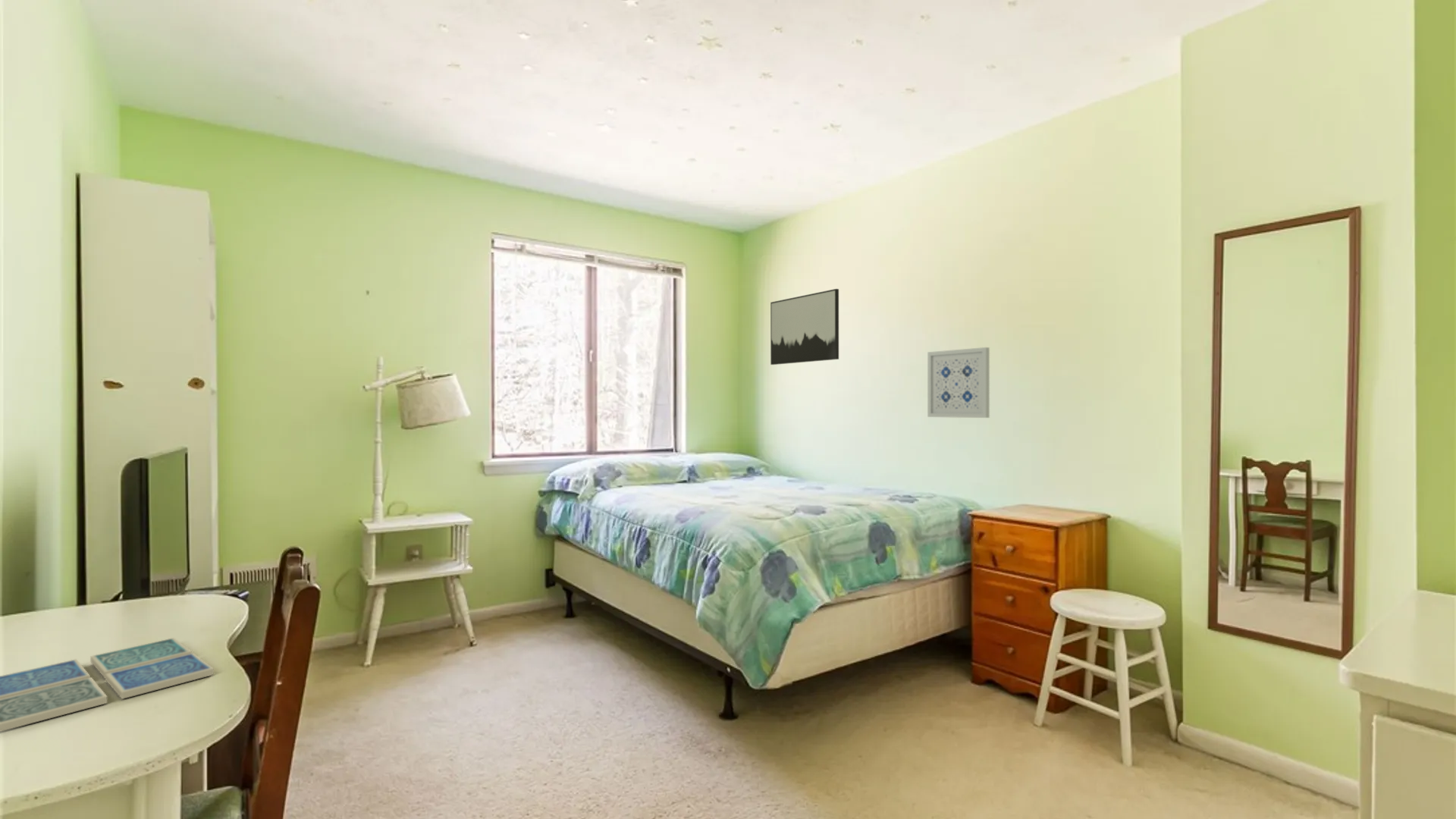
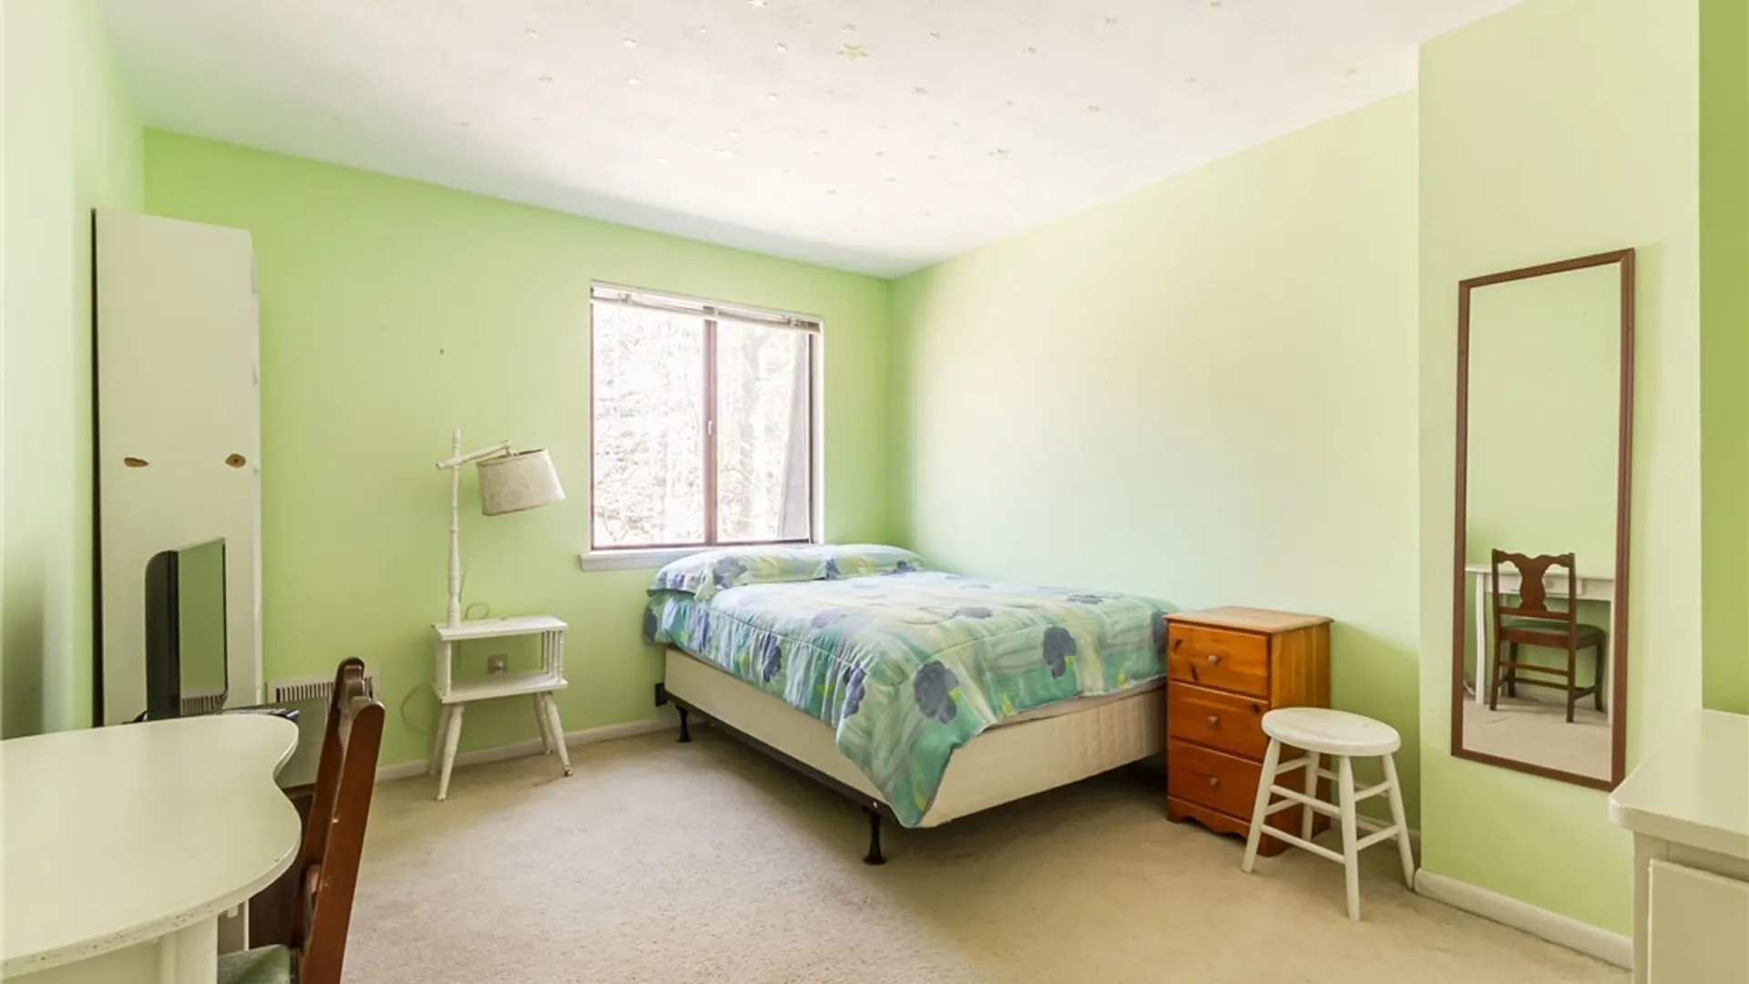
- wall art [770,288,839,366]
- wall art [927,347,990,419]
- drink coaster [0,637,215,733]
